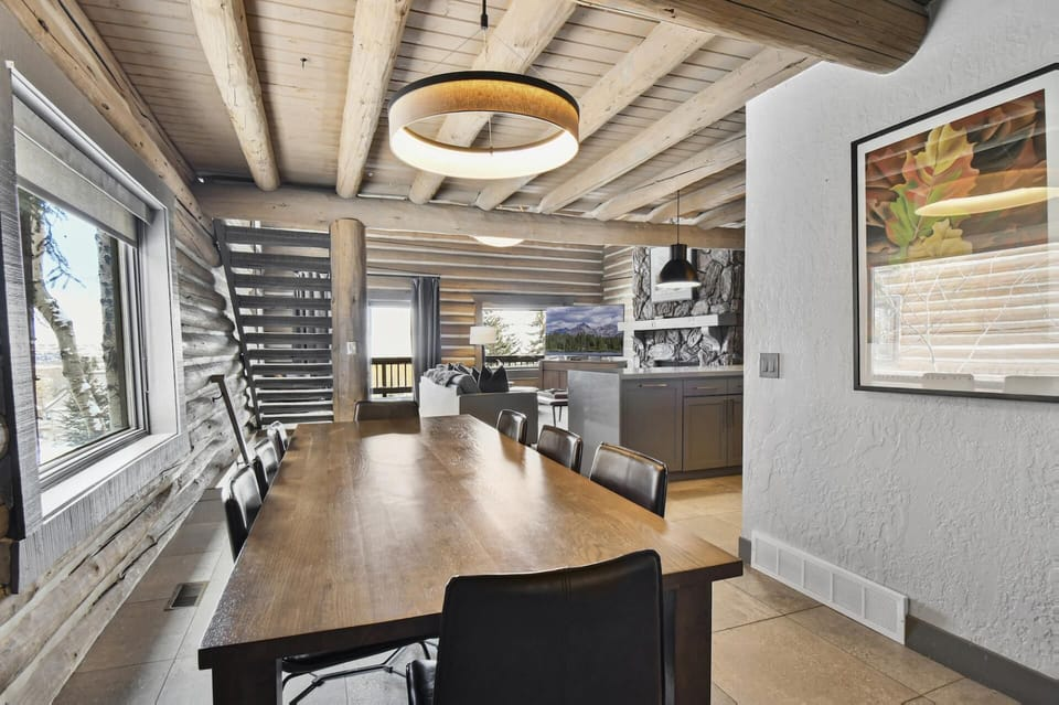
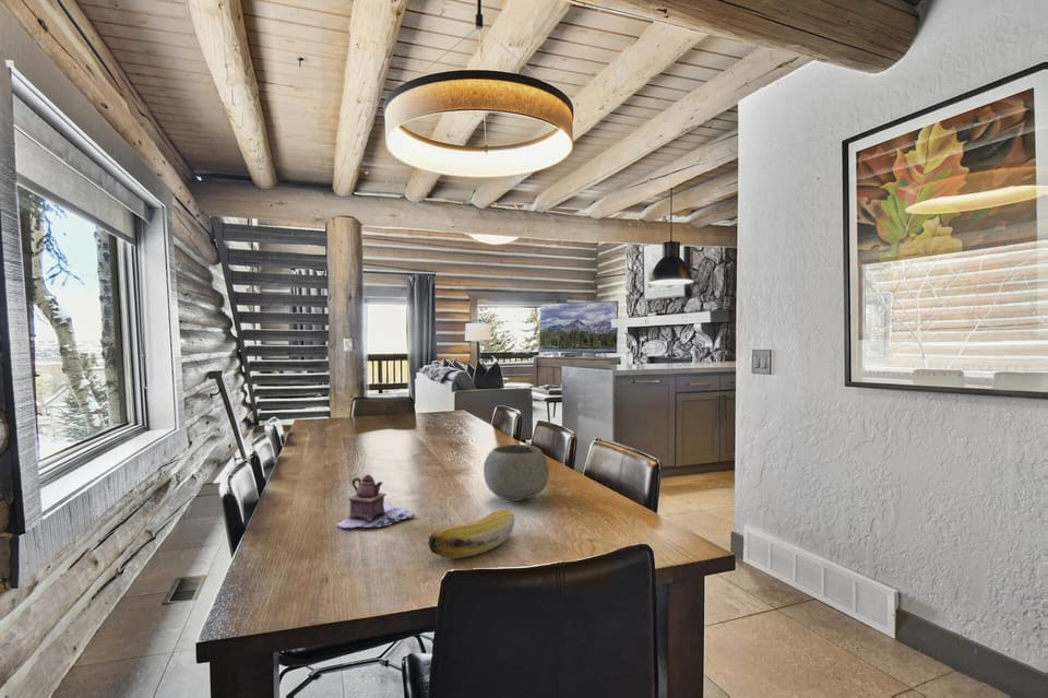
+ bowl [483,443,550,501]
+ teapot [336,474,417,529]
+ banana [428,508,516,559]
